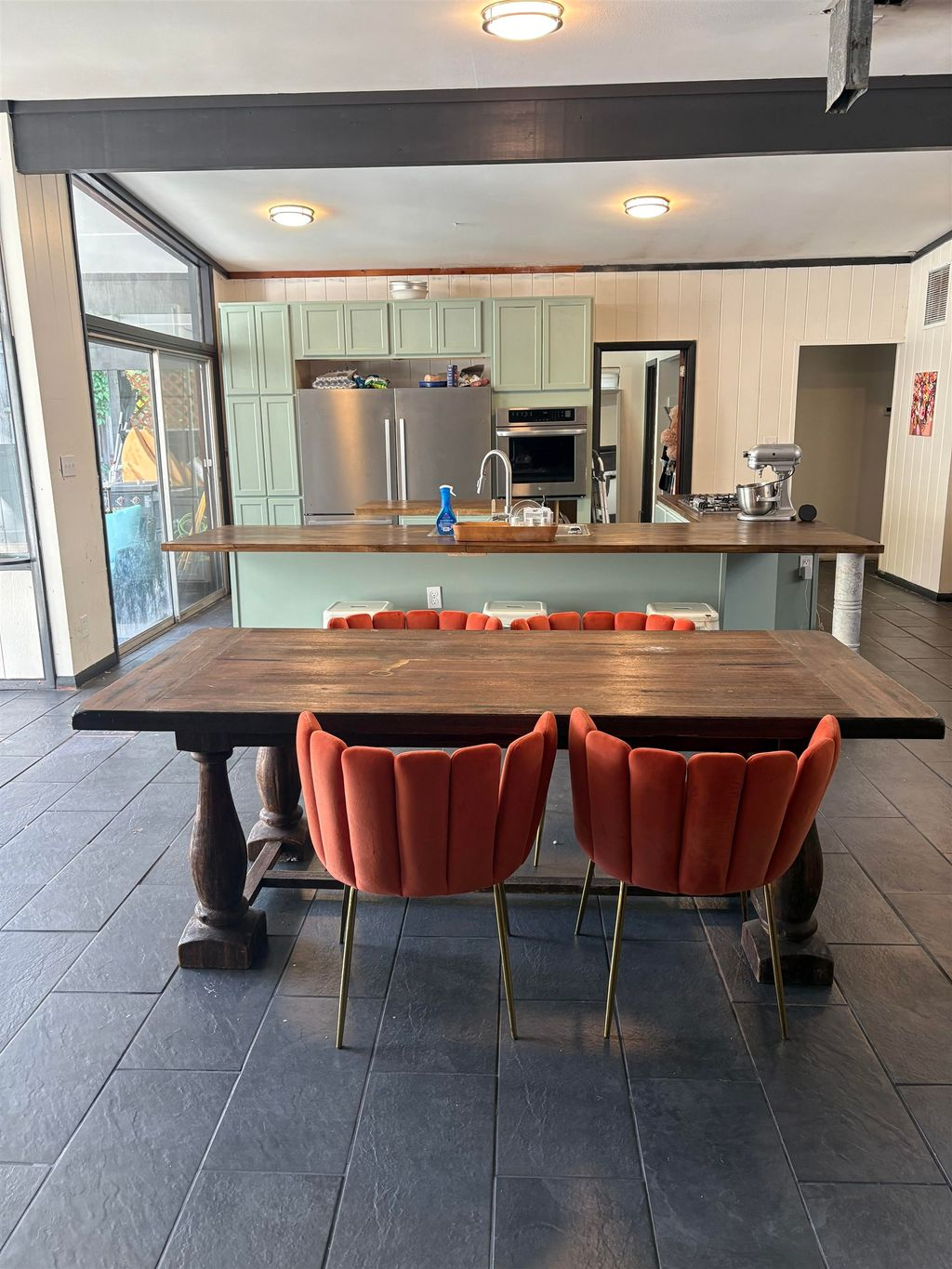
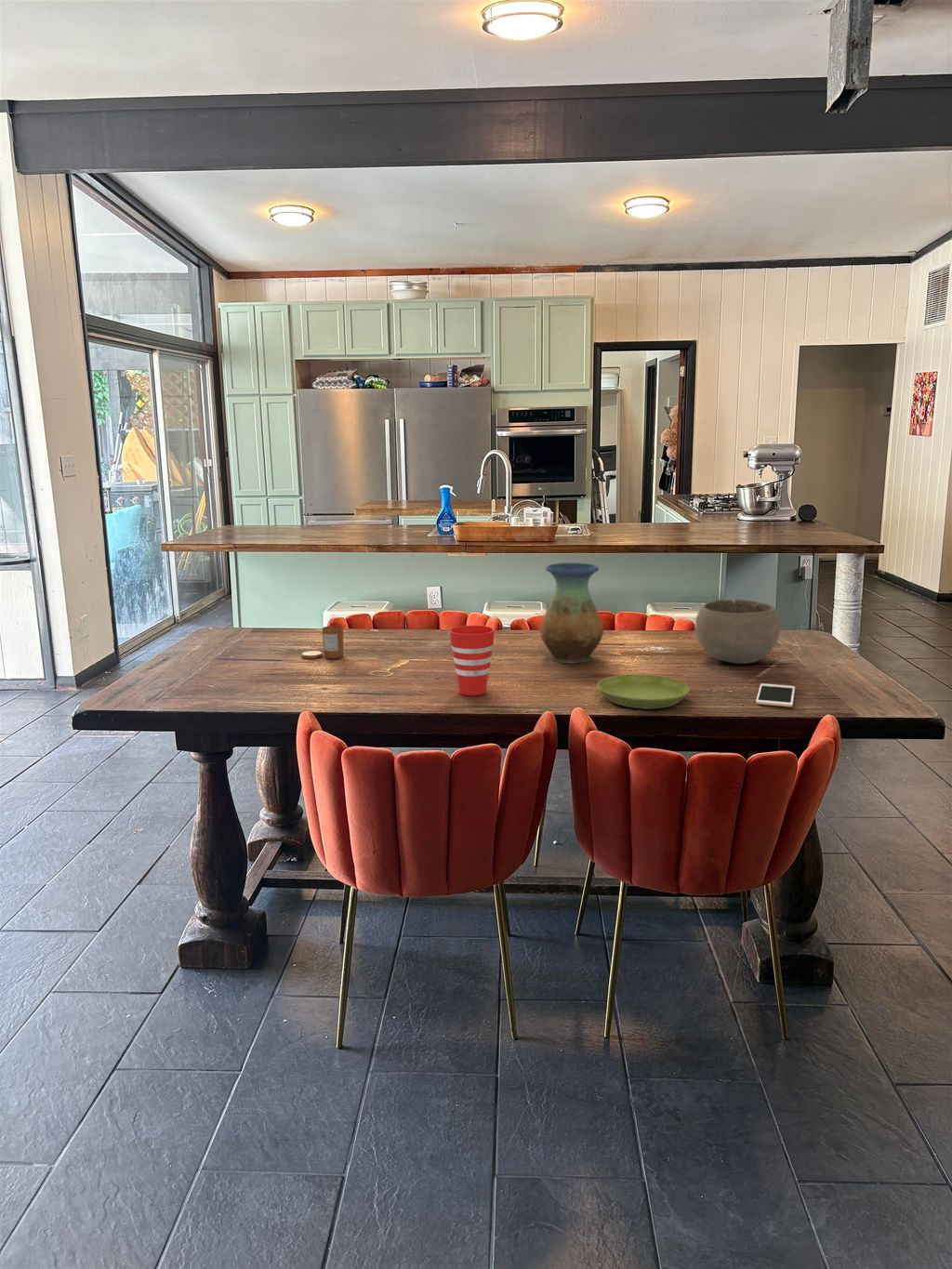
+ cell phone [755,682,796,707]
+ candle [300,625,344,659]
+ vase [539,562,604,664]
+ cup [449,625,495,696]
+ saucer [597,673,691,710]
+ bowl [694,599,782,665]
